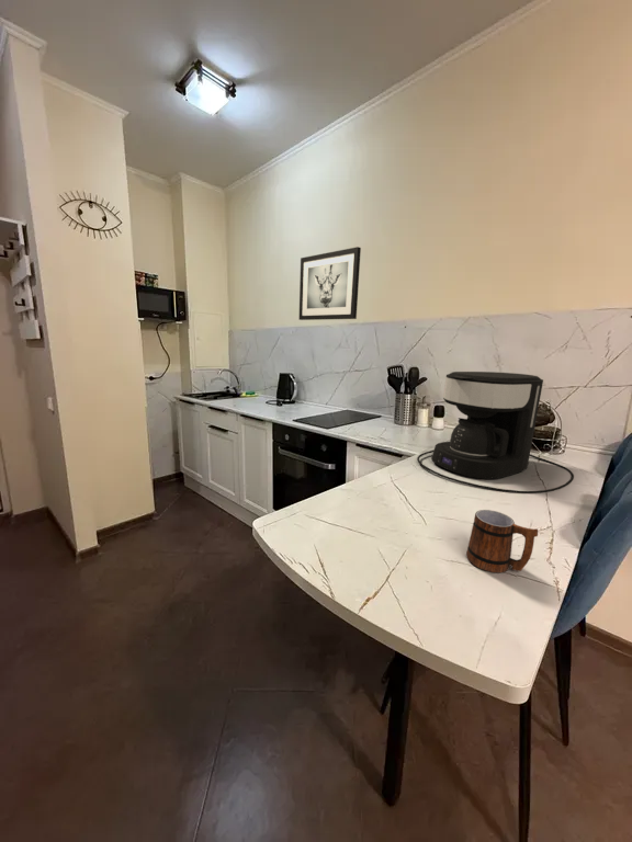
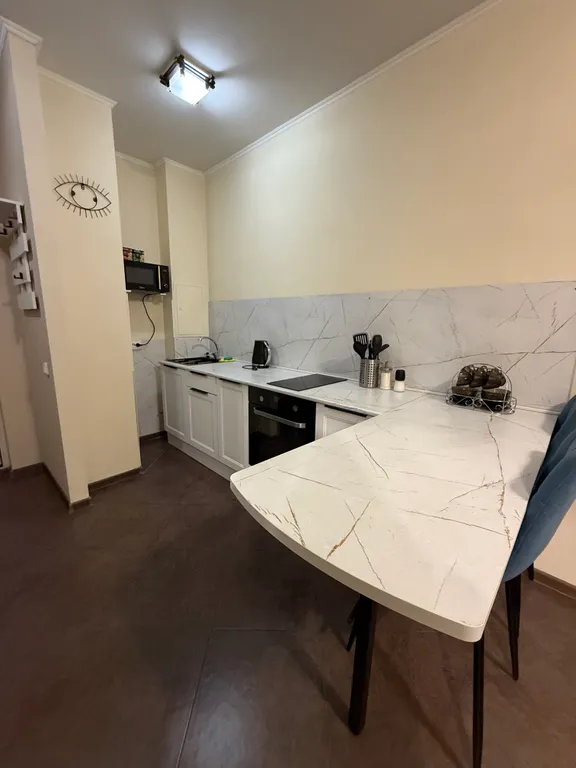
- wall art [297,246,362,321]
- mug [465,509,539,573]
- coffee maker [416,371,575,494]
